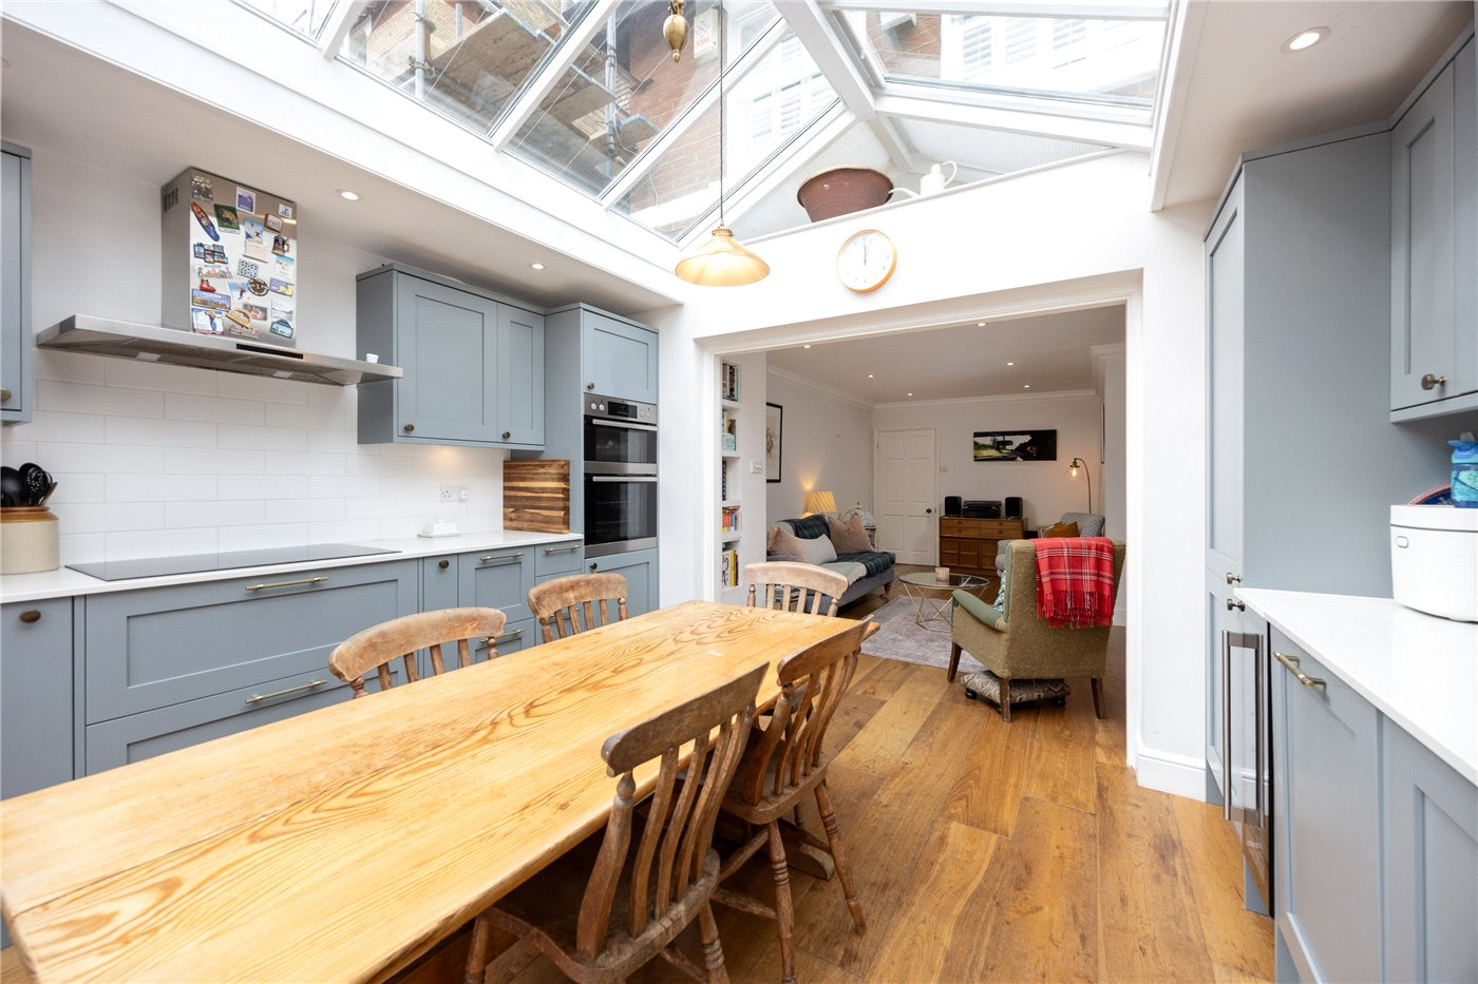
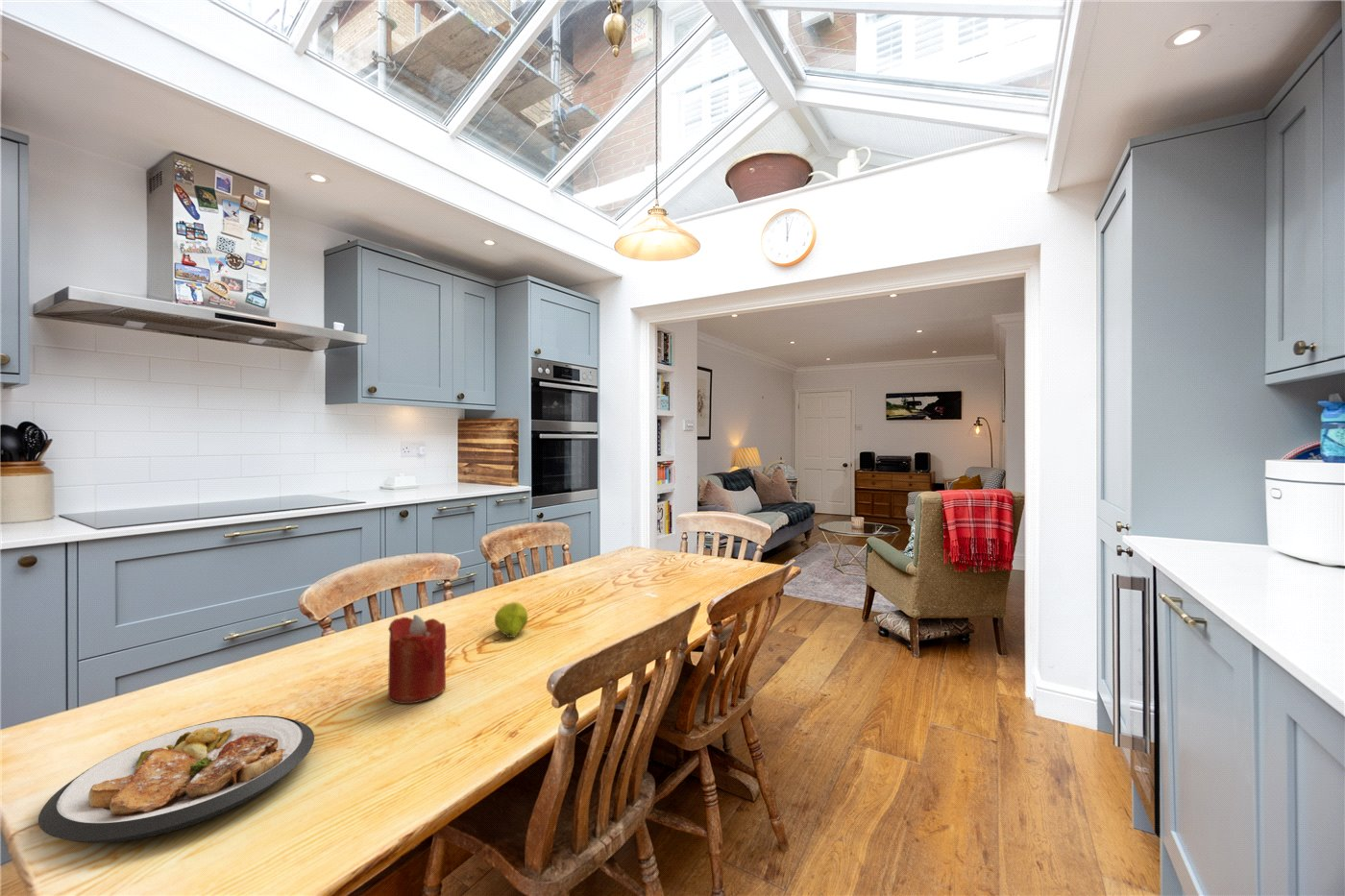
+ fruit [492,601,528,642]
+ plate [37,714,315,844]
+ candle [387,614,448,705]
